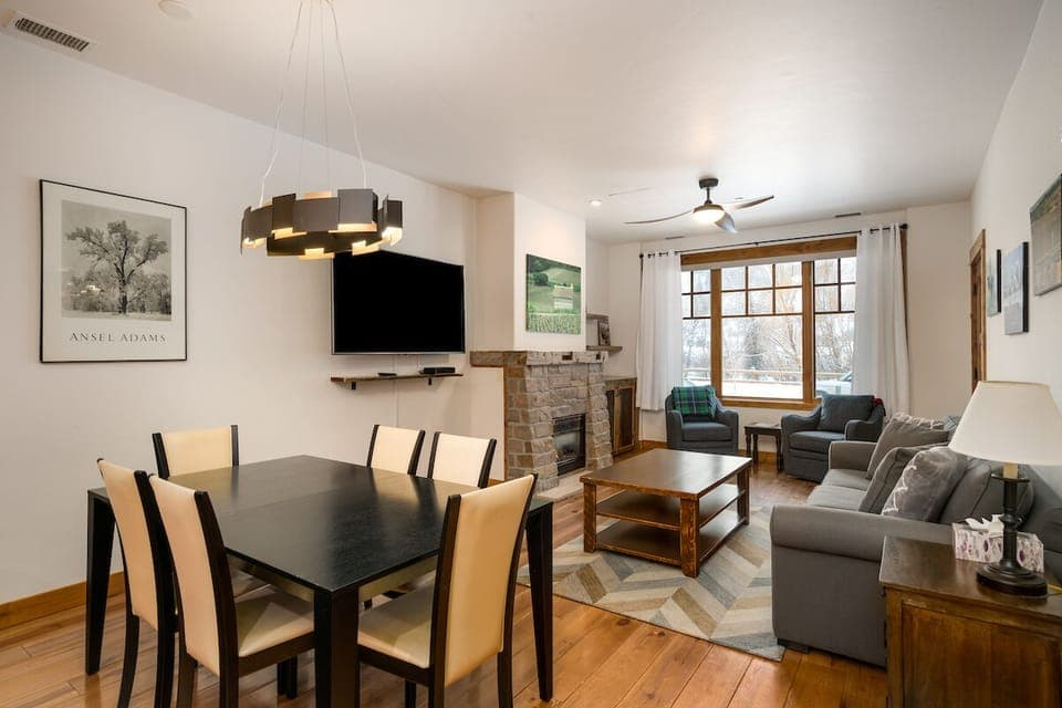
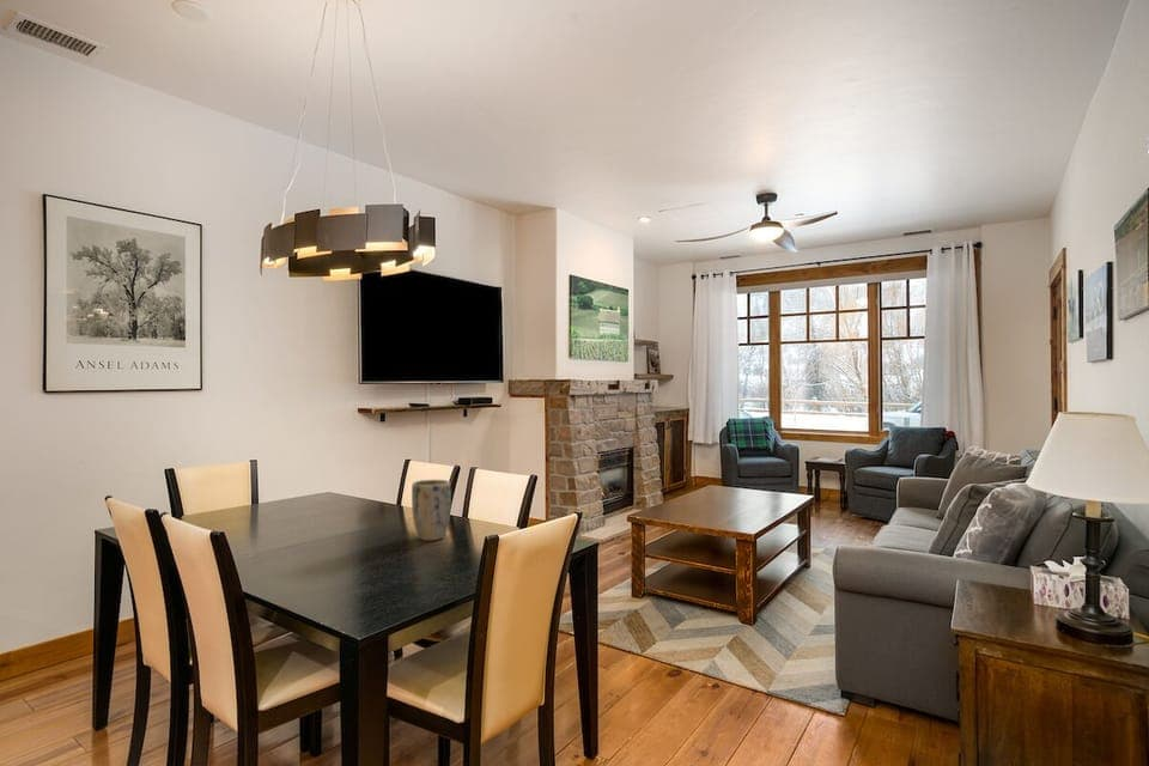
+ plant pot [411,479,452,542]
